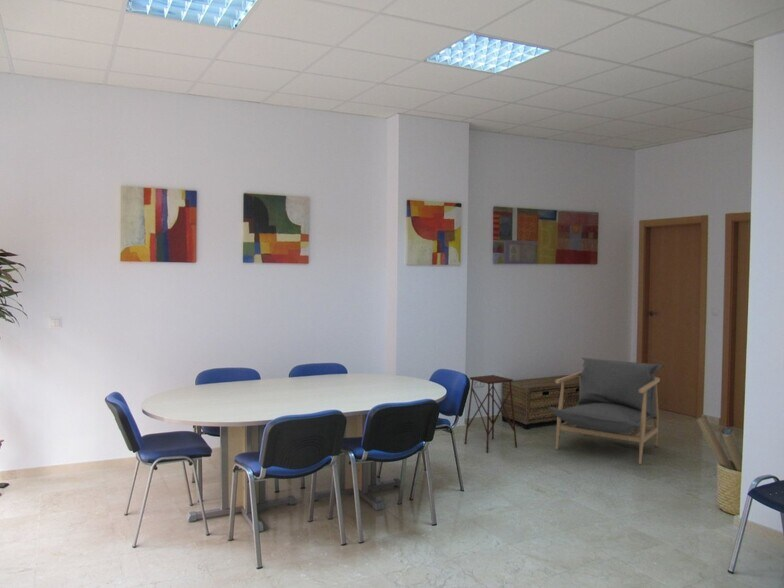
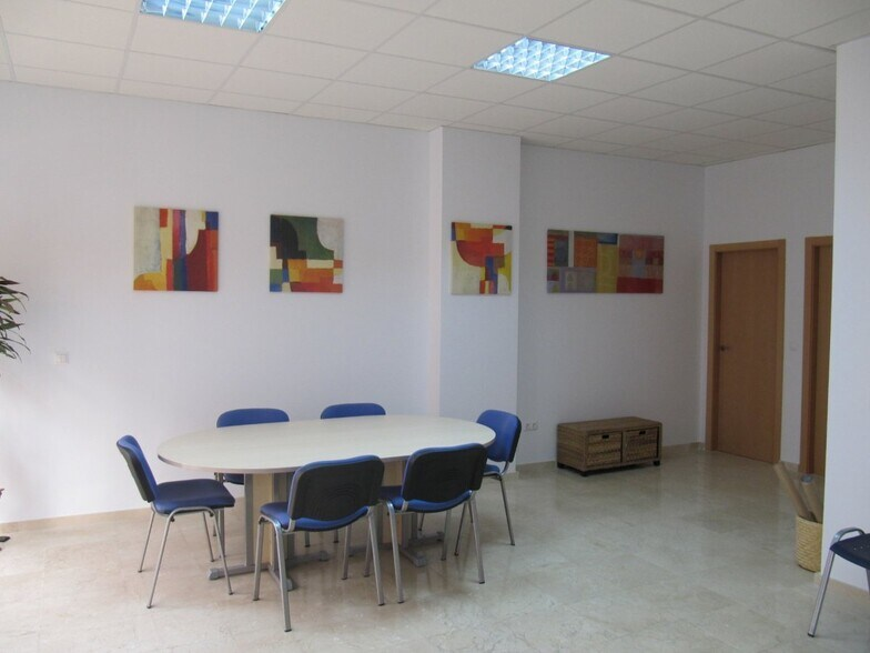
- side table [463,374,518,453]
- armchair [548,356,665,465]
